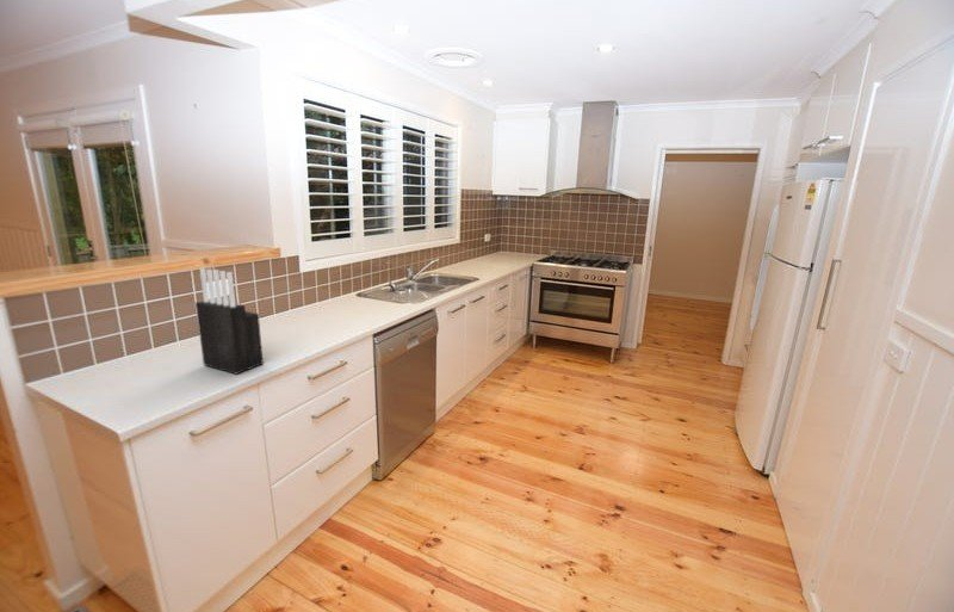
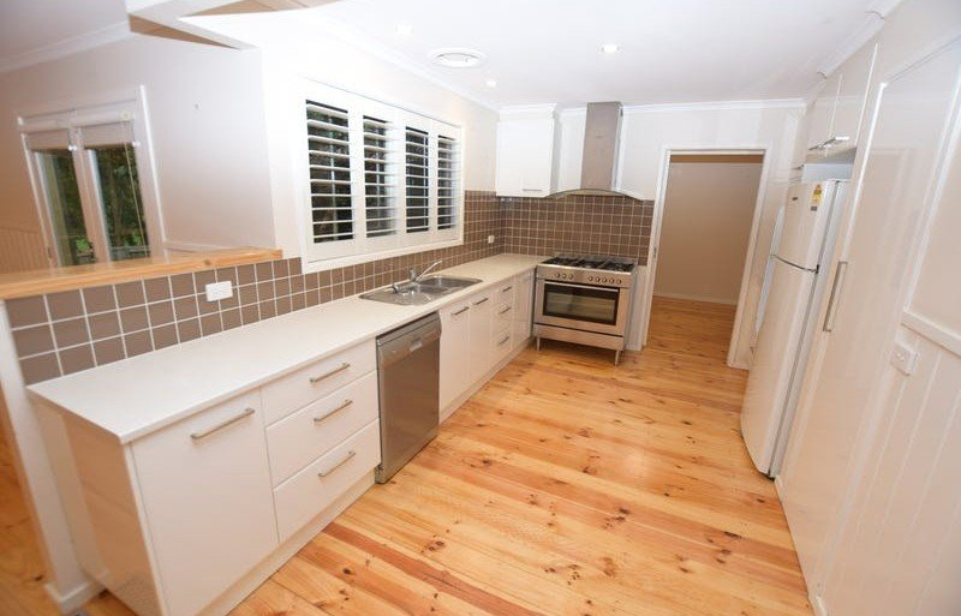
- knife block [194,267,265,376]
